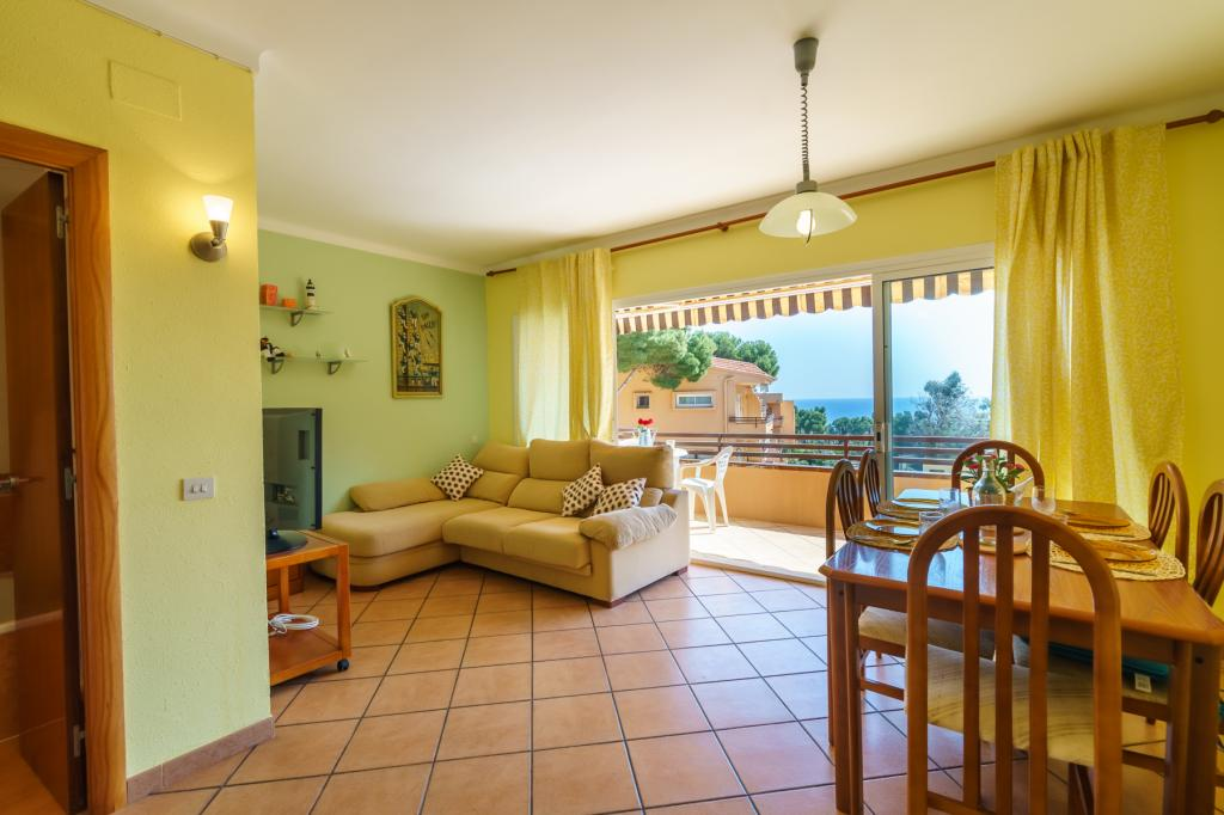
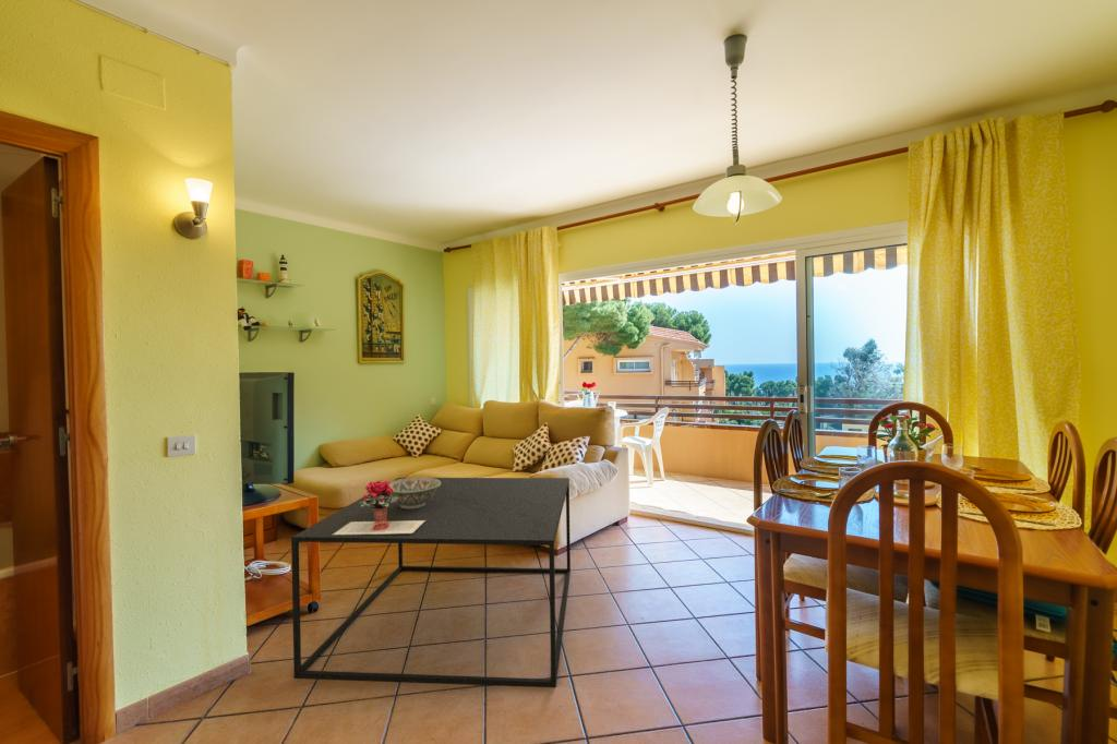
+ decorative bowl [389,477,441,508]
+ coffee table [290,477,572,688]
+ potted flower [333,479,425,535]
